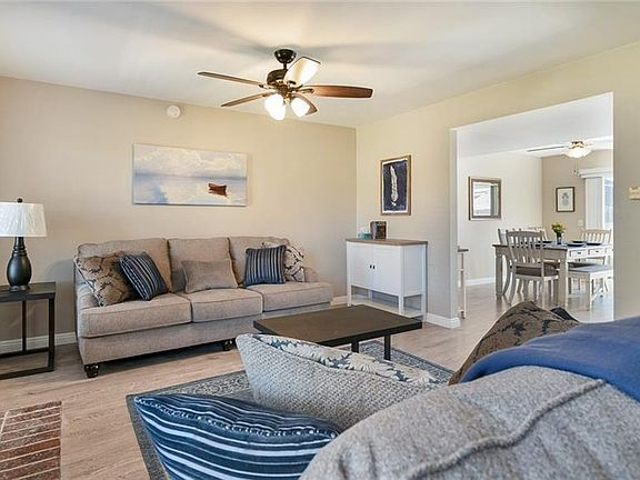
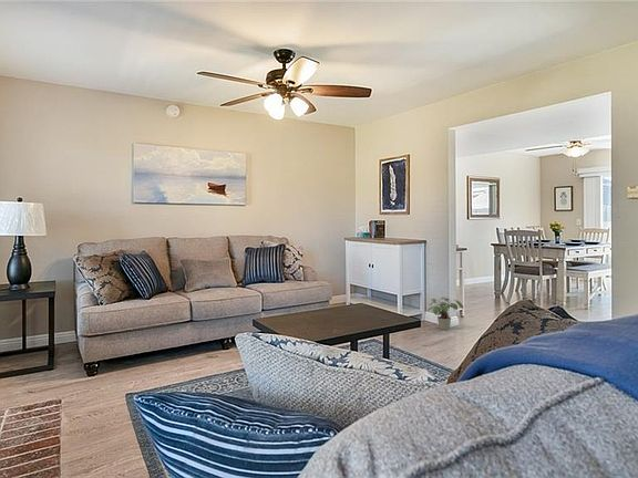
+ potted plant [426,297,464,331]
